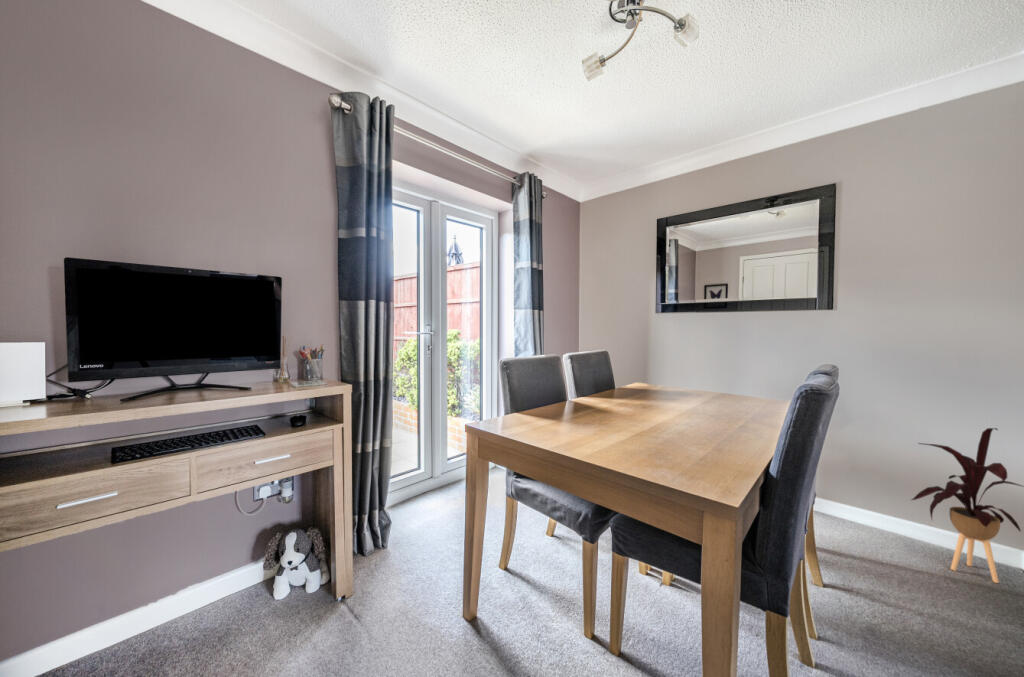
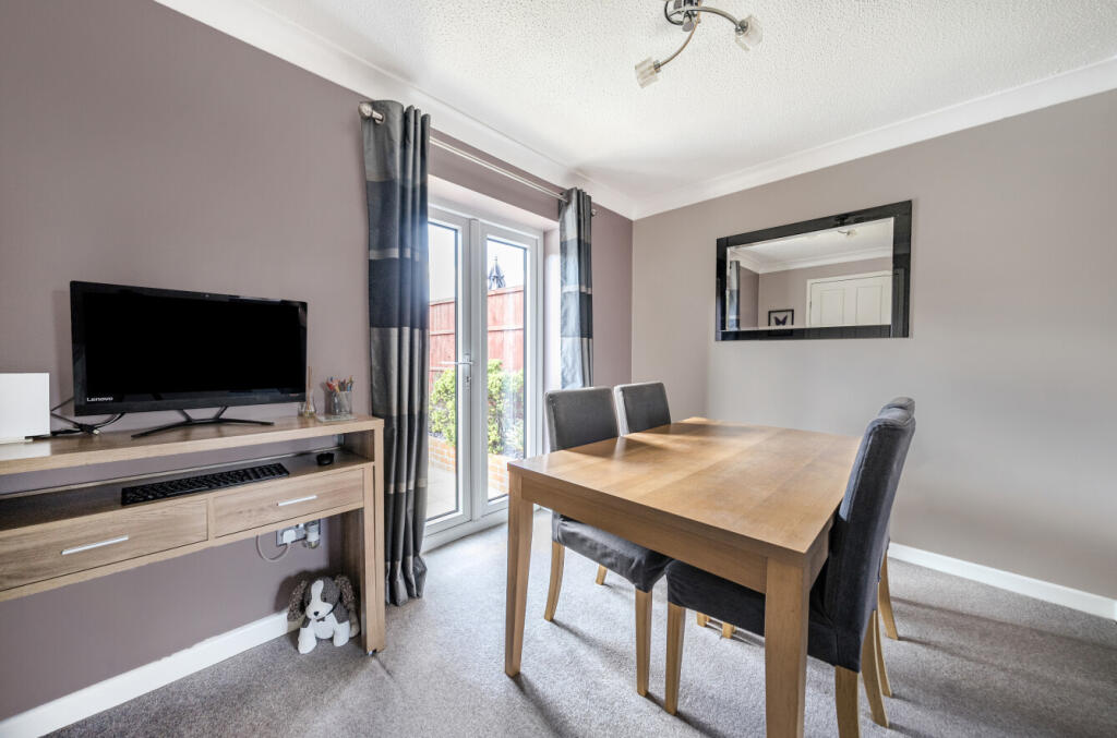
- house plant [910,427,1024,584]
